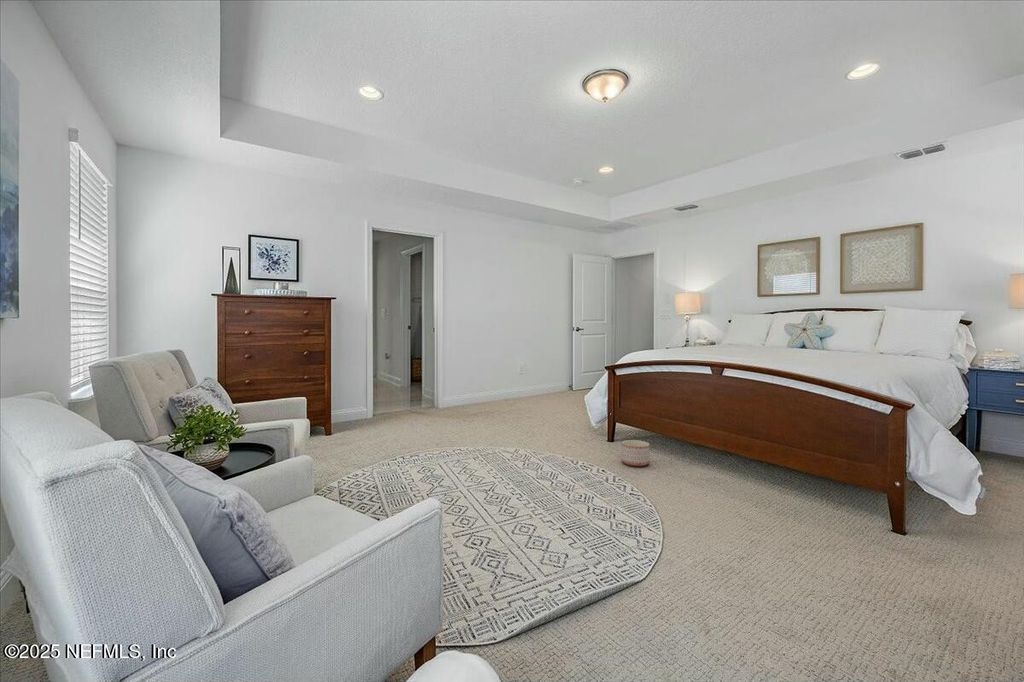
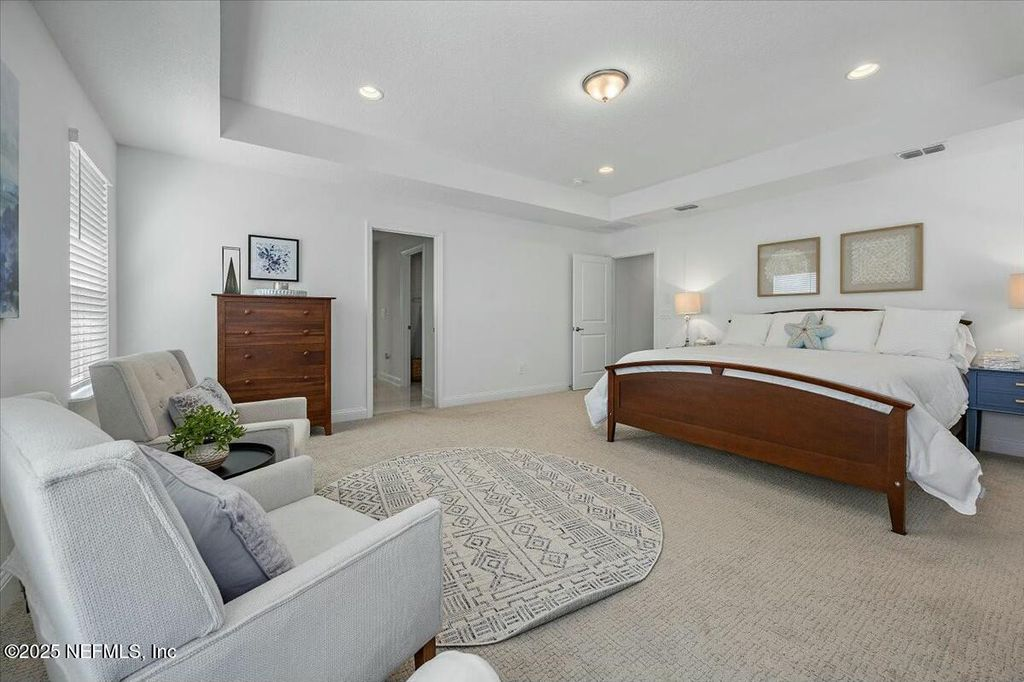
- planter [621,439,650,467]
